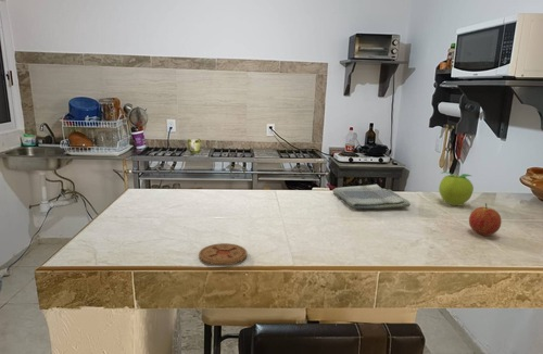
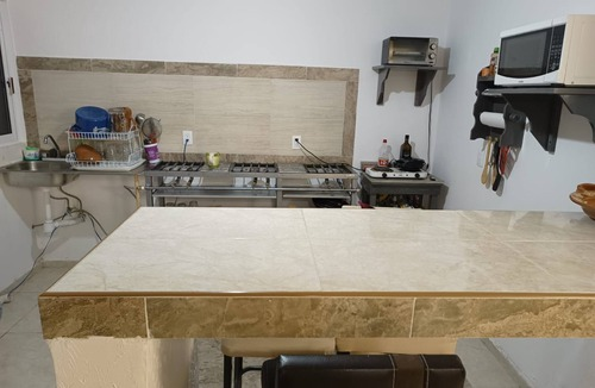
- fruit [468,202,502,237]
- coaster [198,242,248,266]
- dish towel [331,184,412,210]
- fruit [438,170,475,206]
